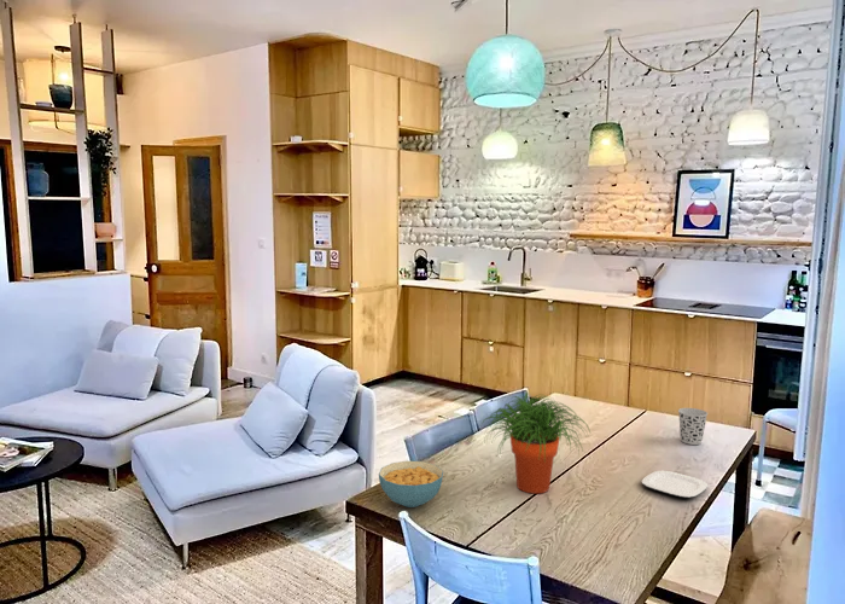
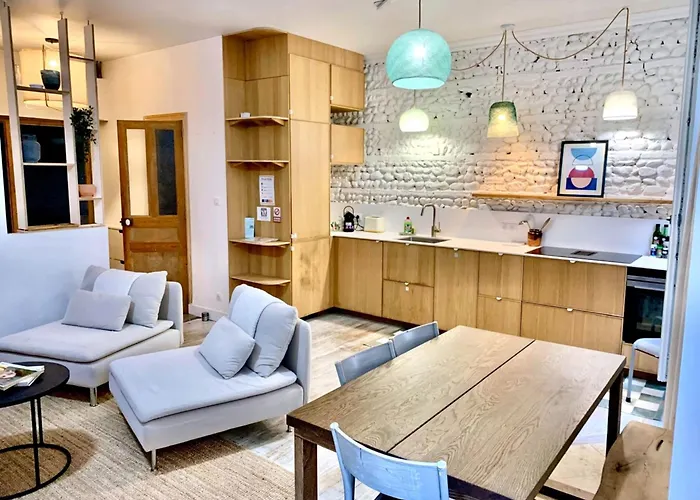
- cup [677,407,709,446]
- cereal bowl [378,460,444,509]
- plate [641,470,709,499]
- potted plant [479,391,592,494]
